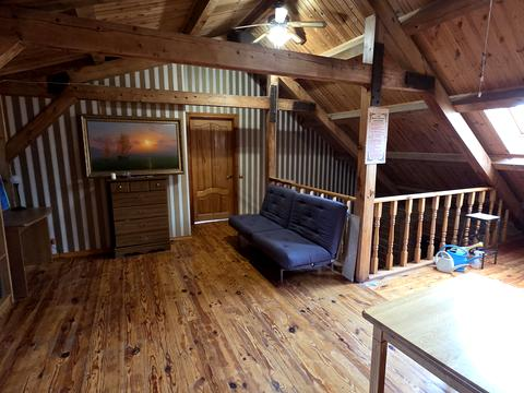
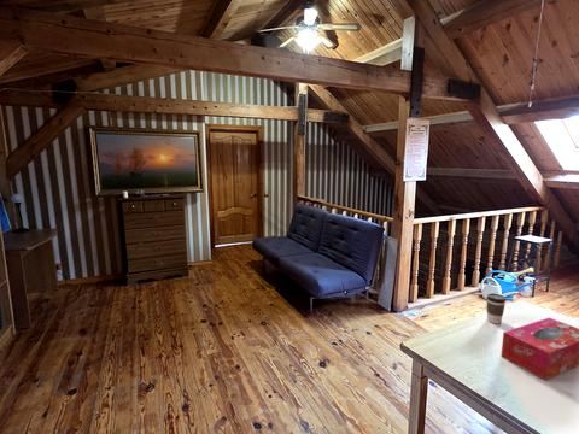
+ tissue box [499,317,579,381]
+ coffee cup [485,292,507,324]
